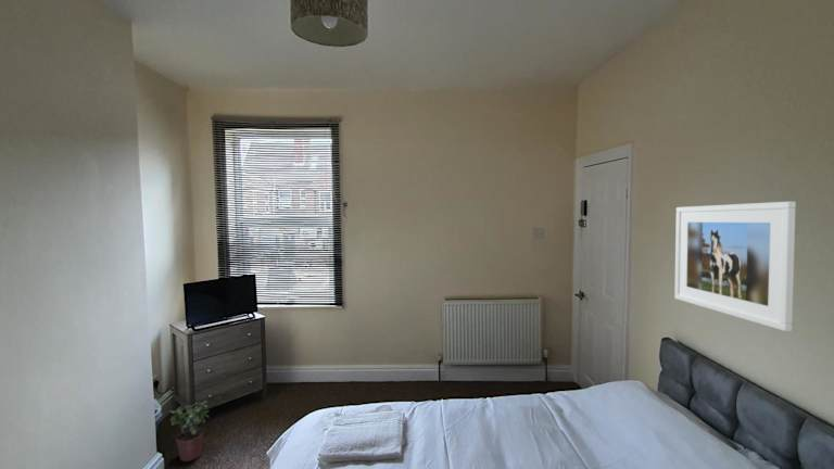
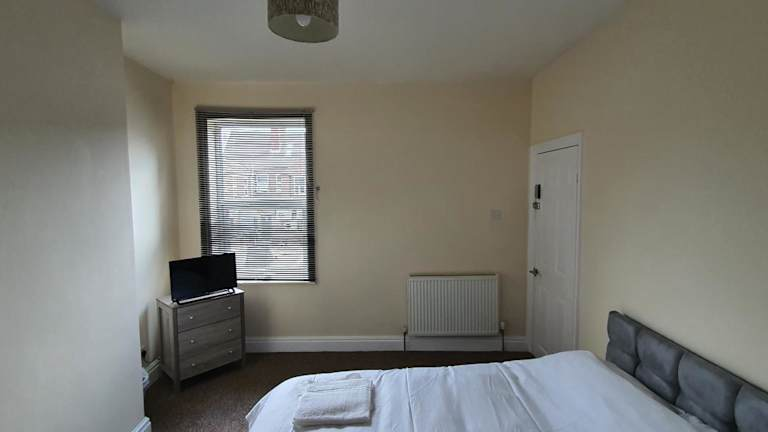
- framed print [673,201,797,332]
- potted plant [168,400,211,462]
